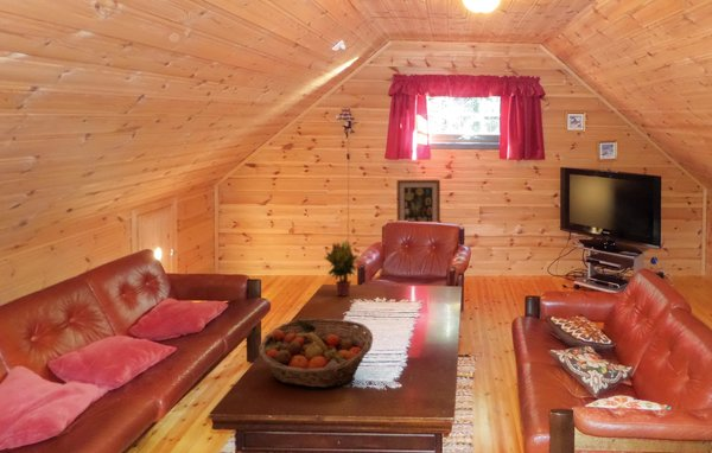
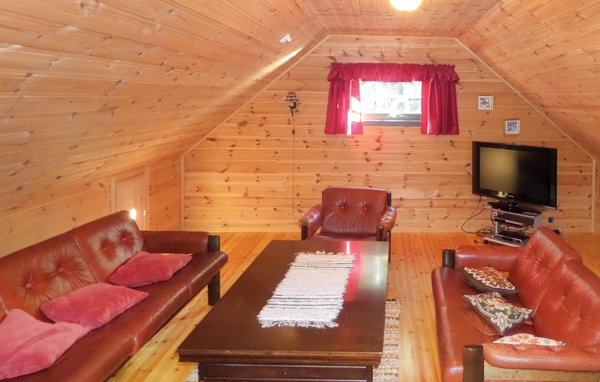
- wall art [396,179,441,223]
- fruit basket [258,318,374,388]
- potted plant [323,240,360,298]
